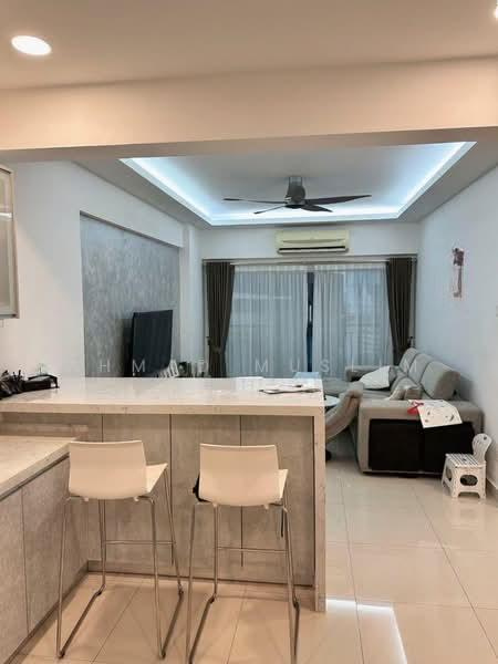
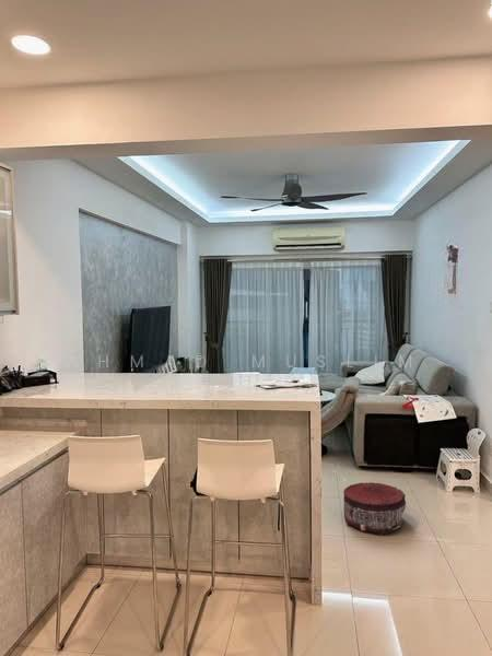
+ pouf [342,481,407,536]
